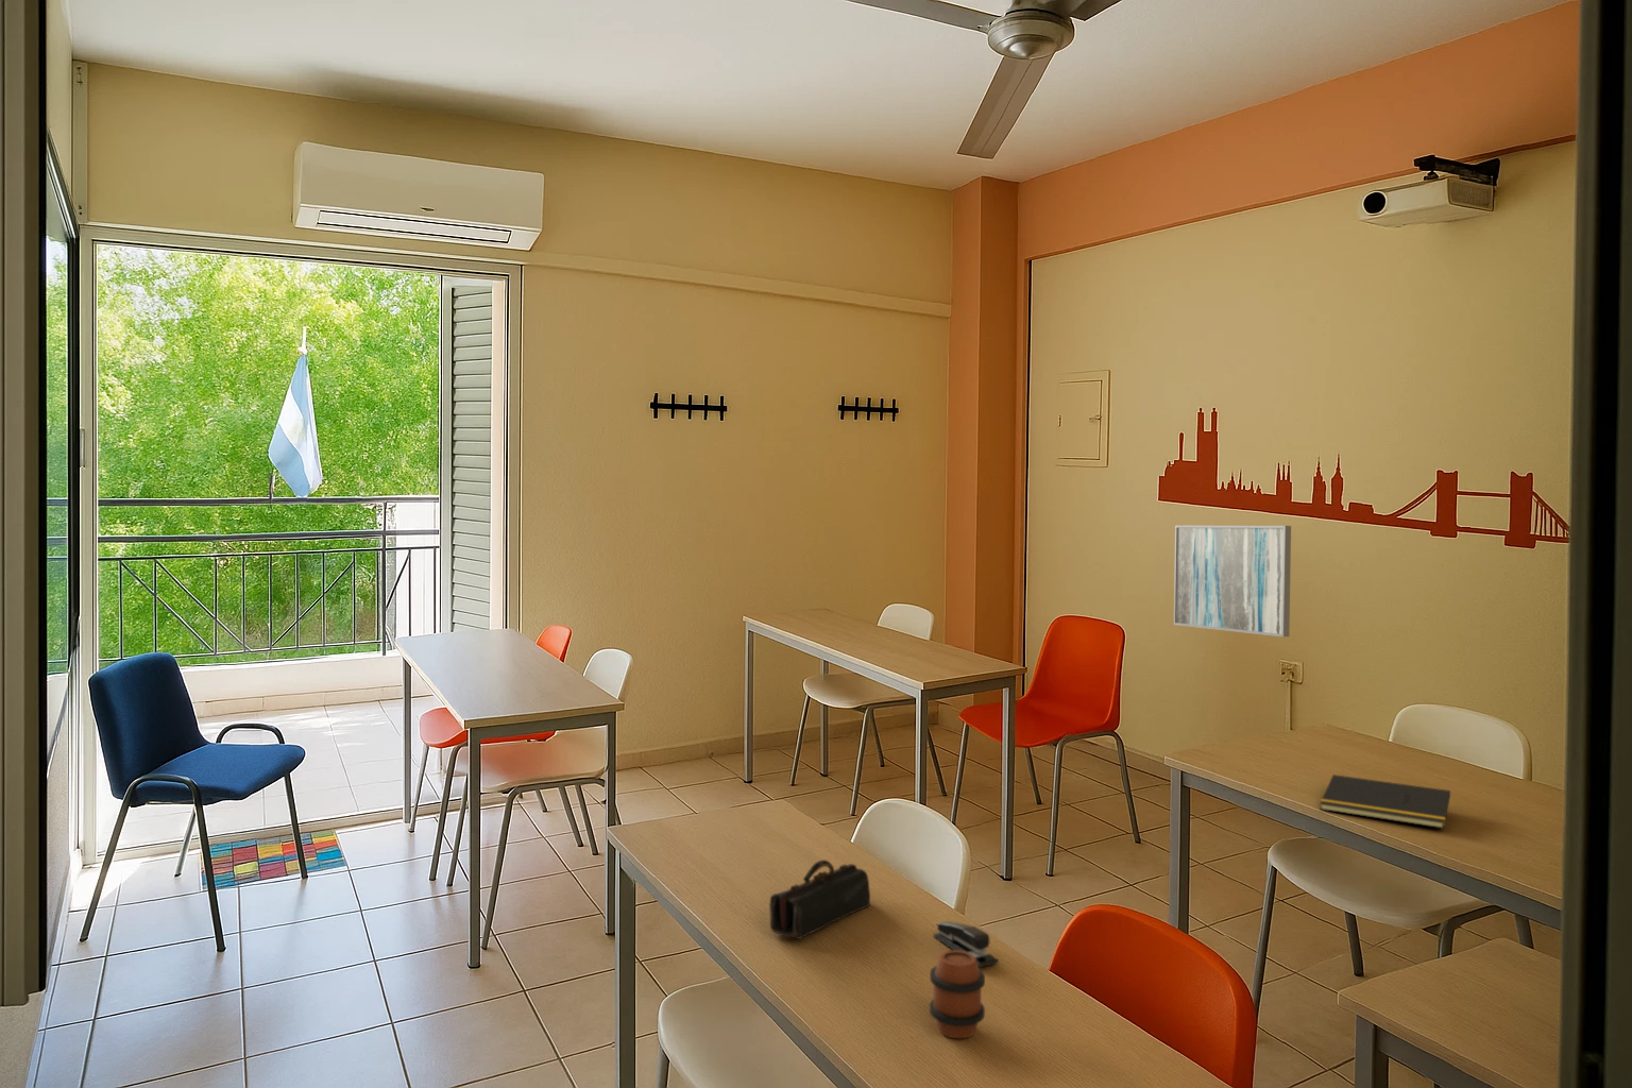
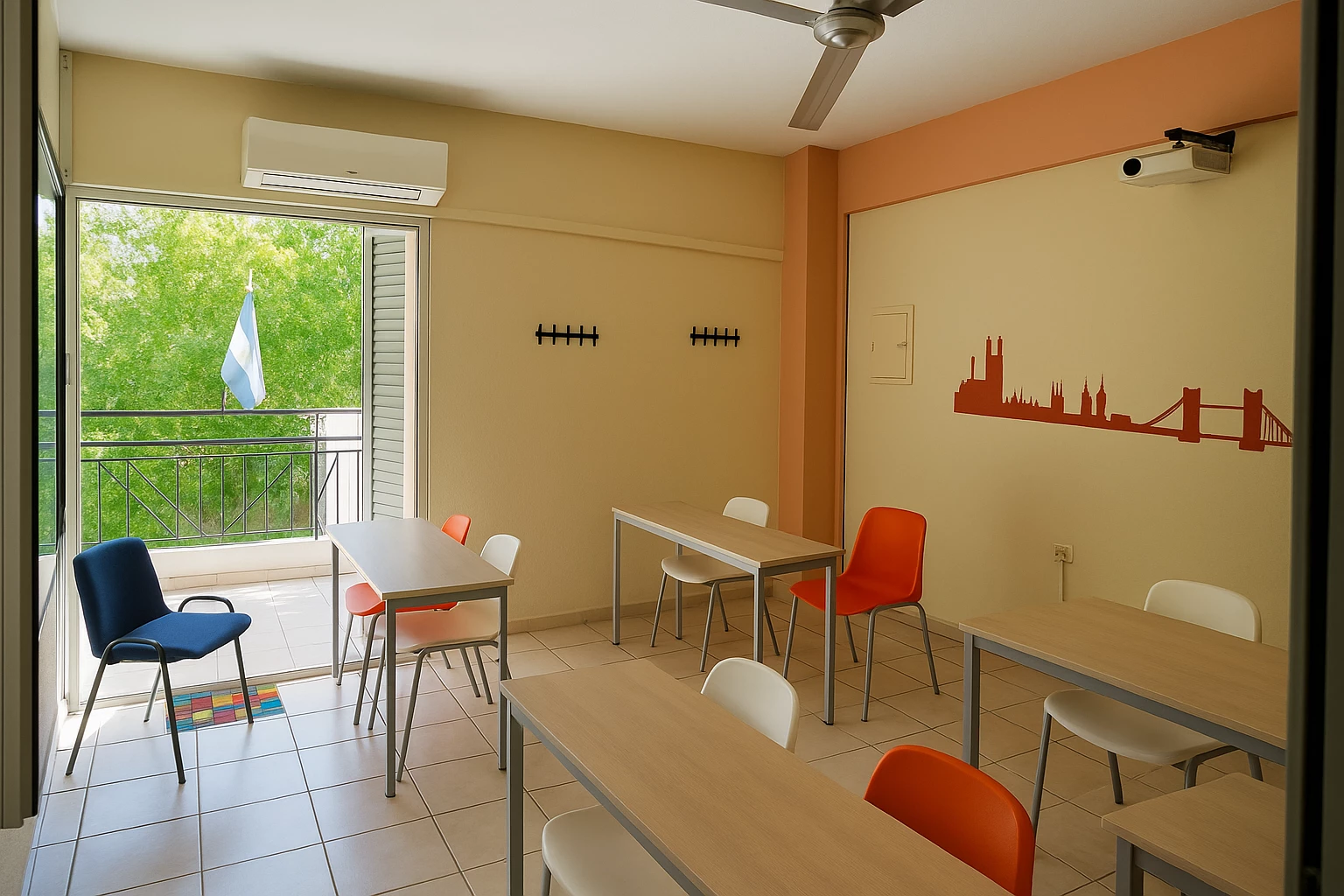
- stapler [933,920,999,968]
- notepad [1319,773,1451,829]
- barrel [929,950,986,1039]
- pencil case [769,858,872,940]
- wall art [1173,525,1292,638]
